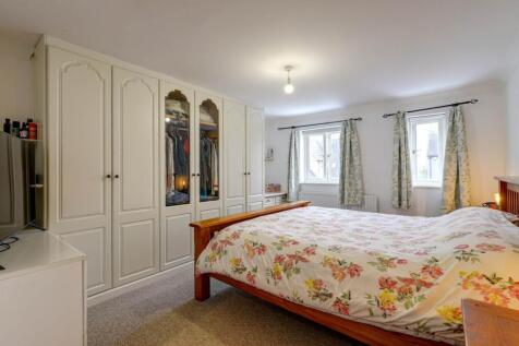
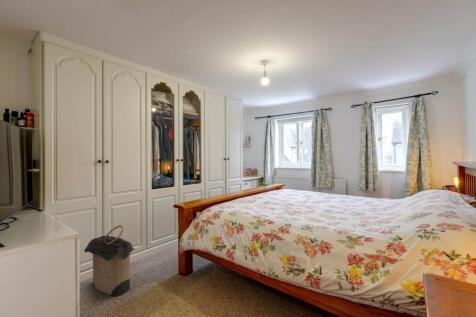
+ laundry hamper [83,224,135,297]
